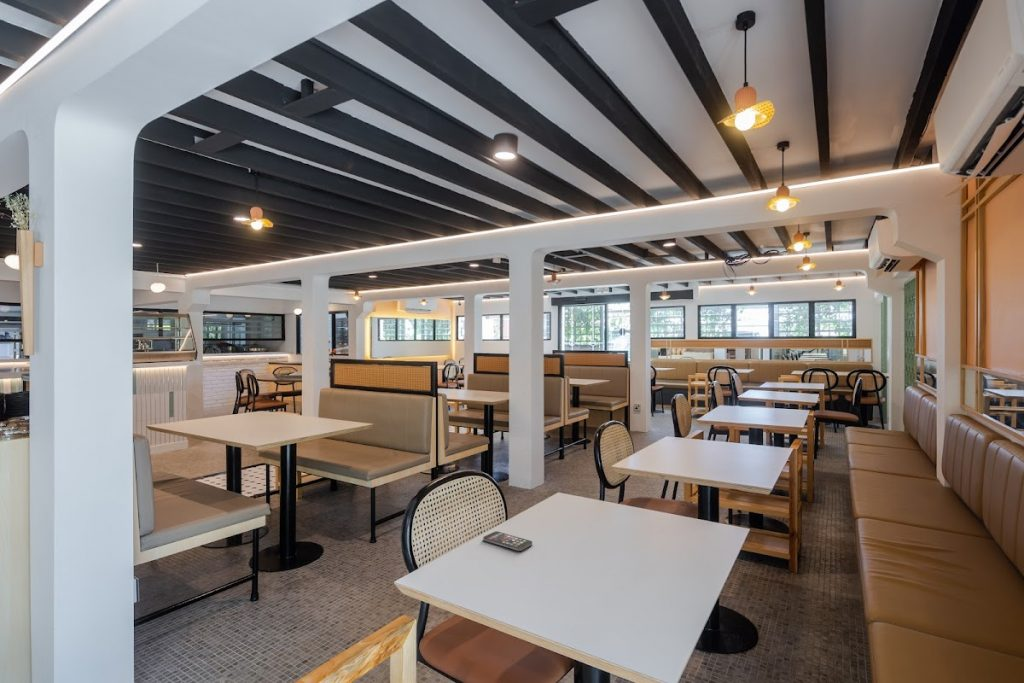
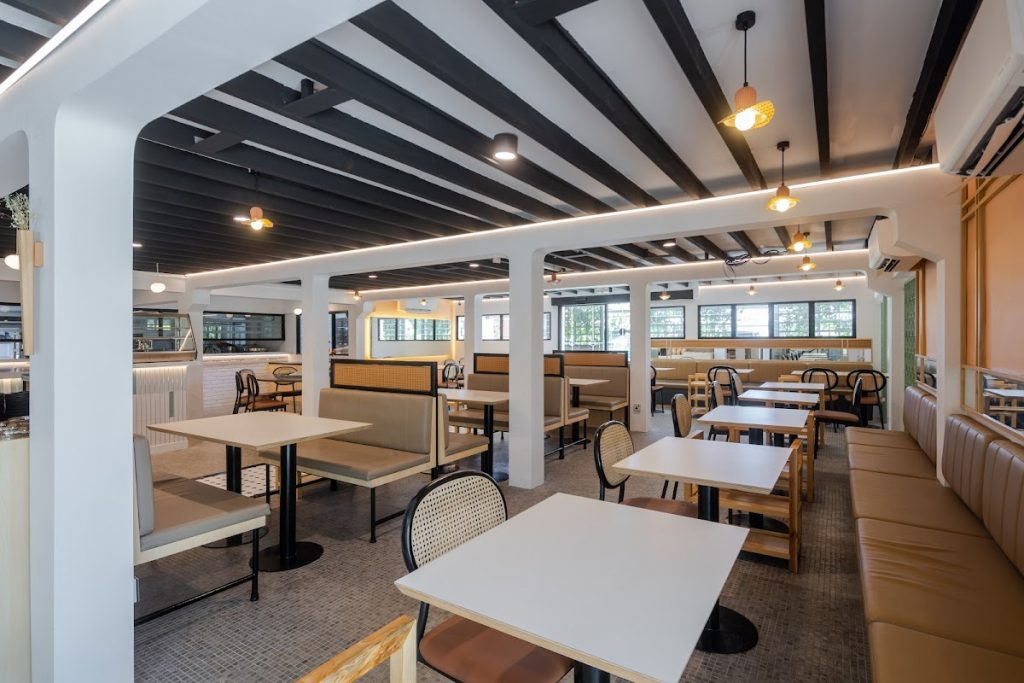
- smartphone [482,530,533,552]
